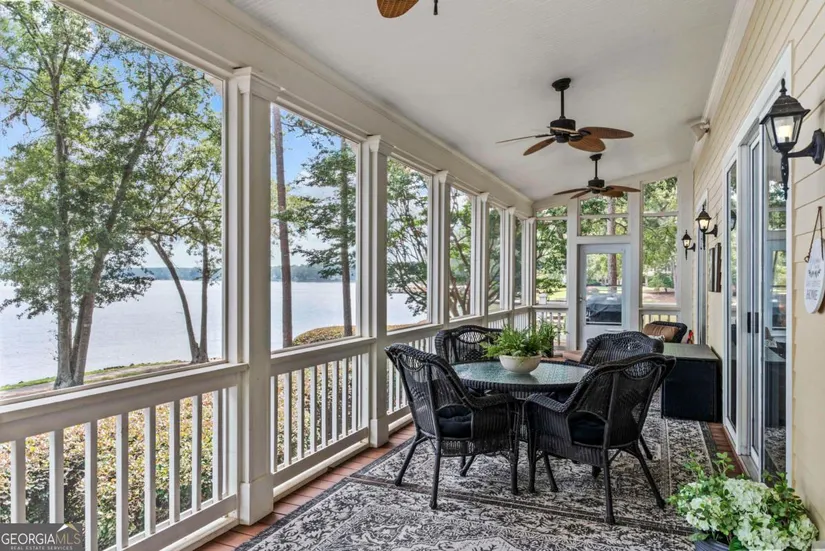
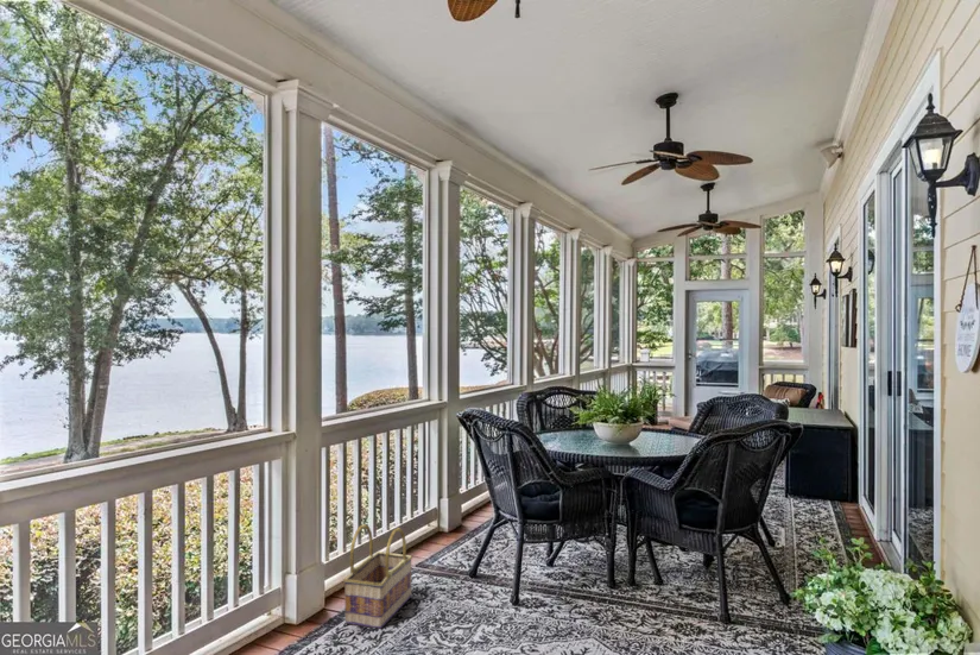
+ basket [342,523,413,630]
